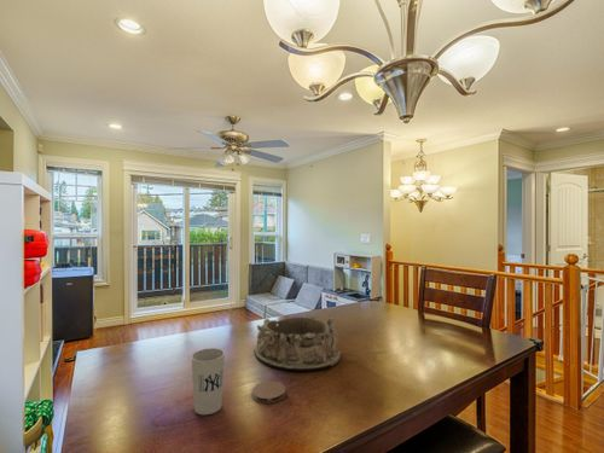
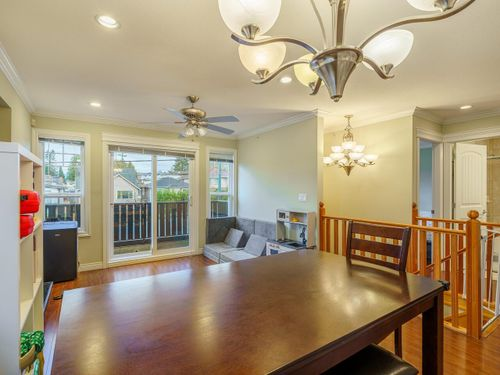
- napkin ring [254,314,342,372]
- cup [190,347,226,416]
- coaster [251,381,286,405]
